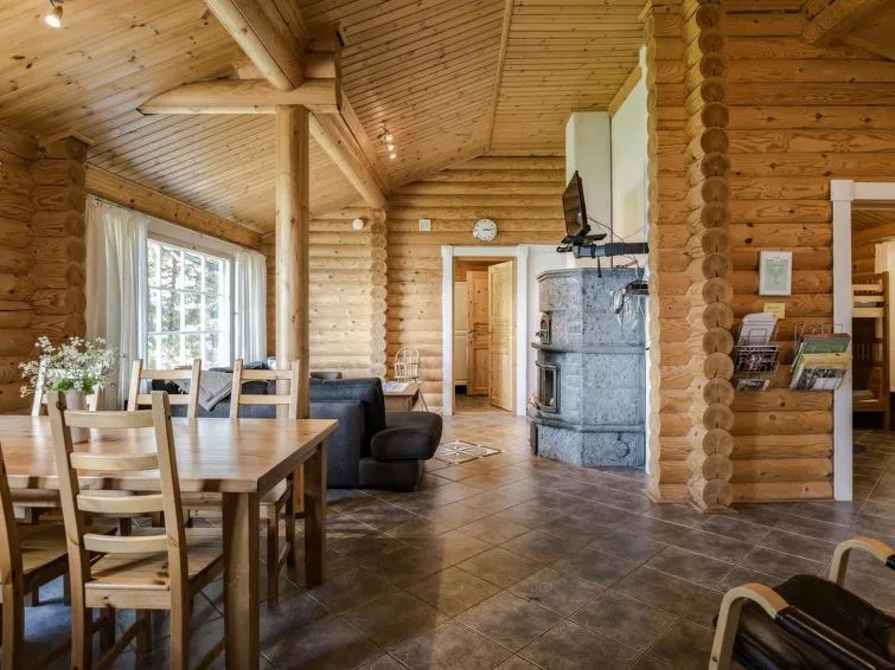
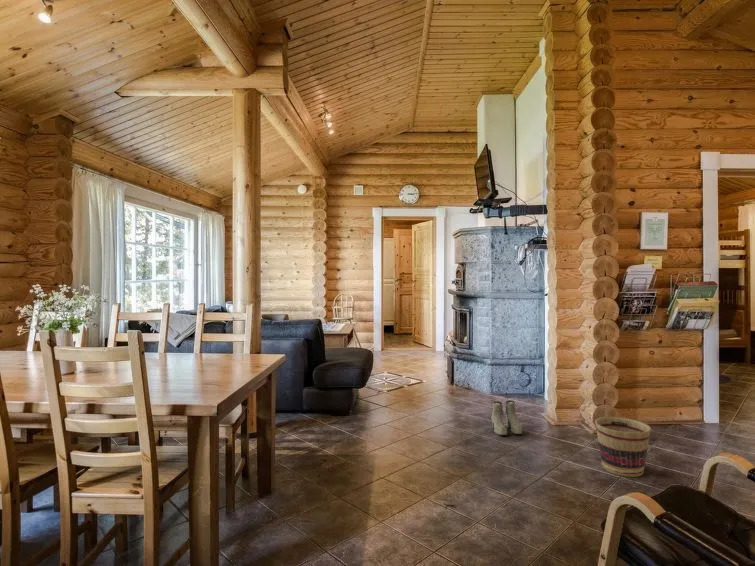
+ basket [594,416,652,478]
+ boots [491,400,523,436]
